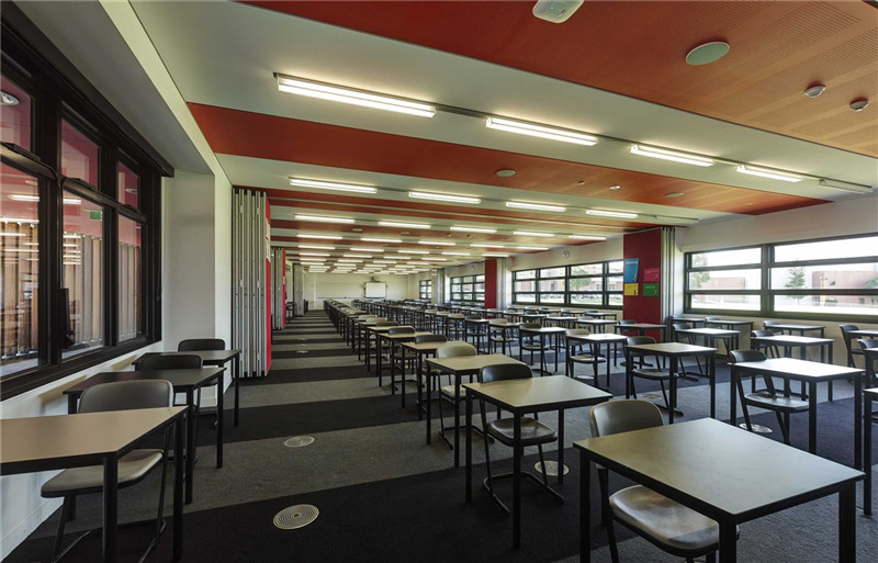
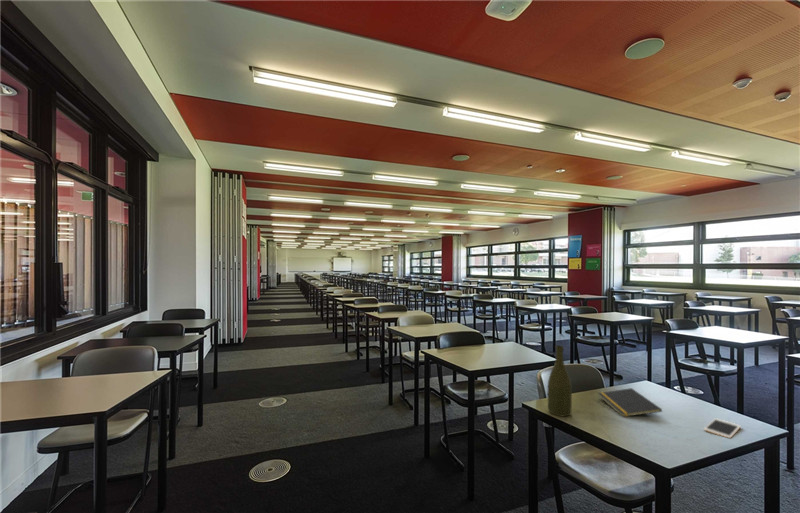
+ bottle [547,344,573,417]
+ notepad [597,387,663,417]
+ cell phone [703,417,742,439]
